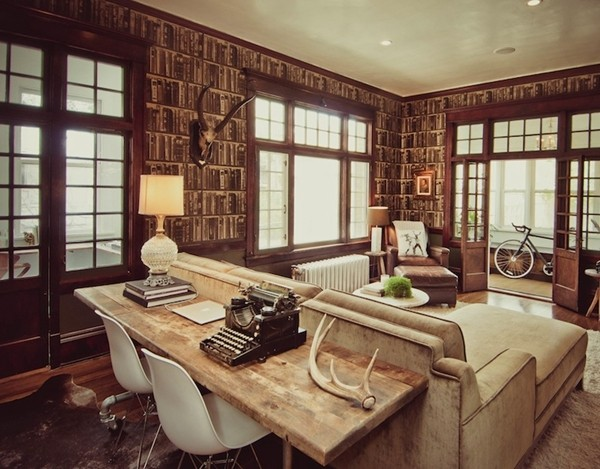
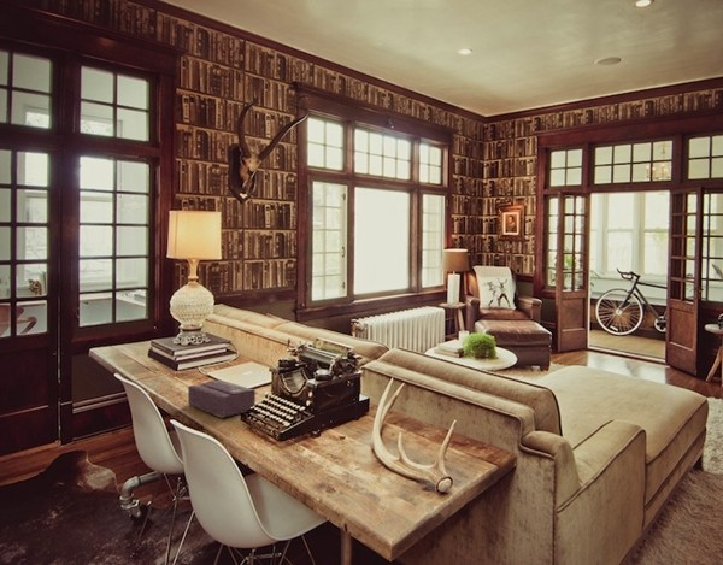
+ tissue box [187,378,257,419]
